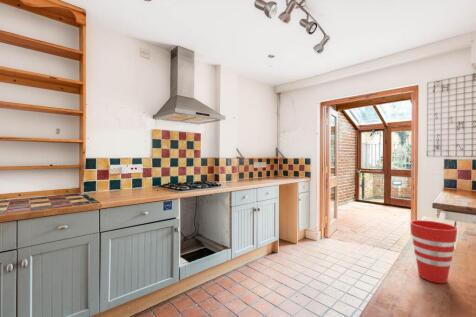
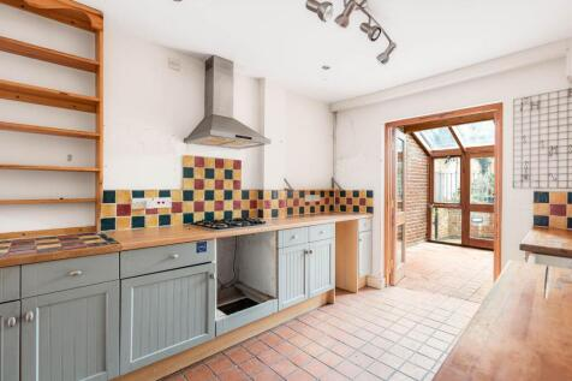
- cup [409,219,458,284]
